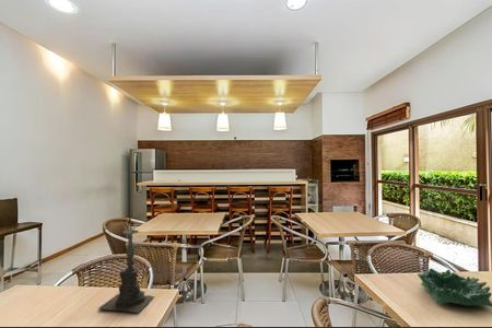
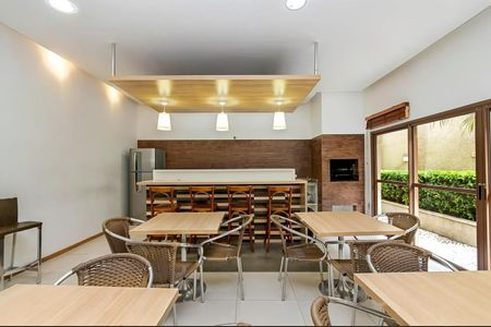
- decorative bowl [417,268,492,308]
- candle holder [96,219,156,314]
